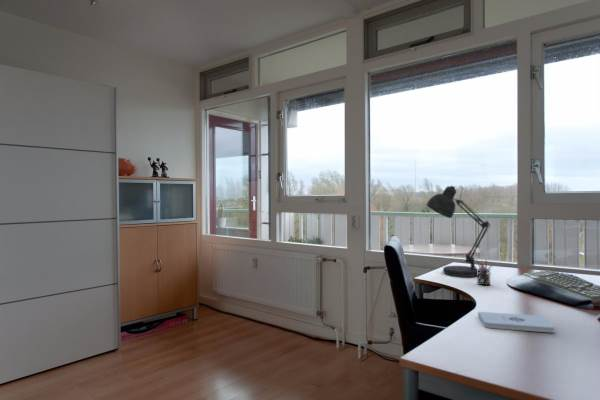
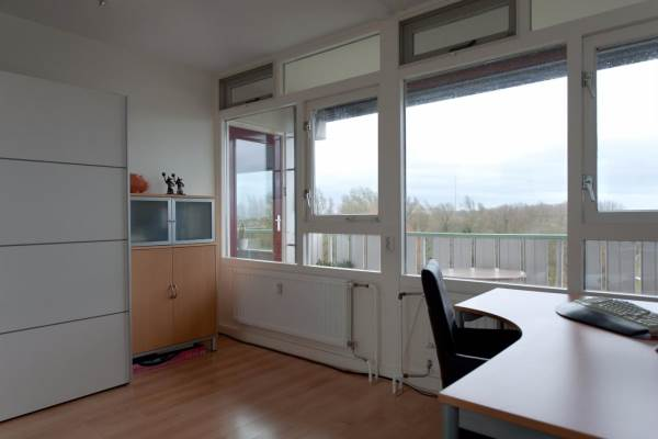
- pen holder [476,259,494,286]
- desk lamp [425,185,492,278]
- notepad [477,311,556,334]
